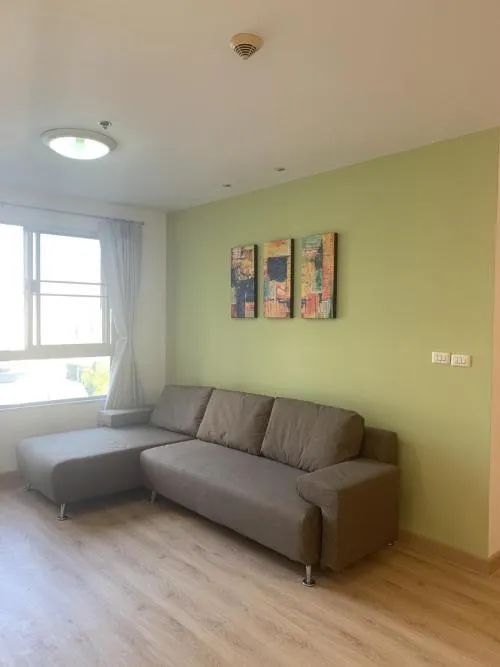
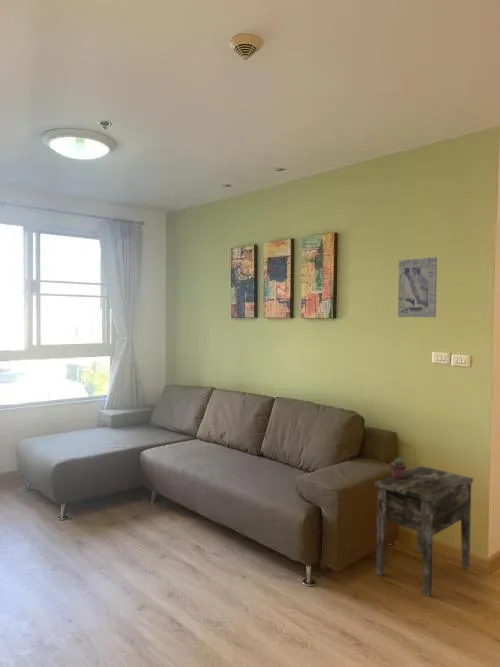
+ side table [374,465,474,598]
+ potted succulent [389,457,407,479]
+ wall art [397,256,438,318]
